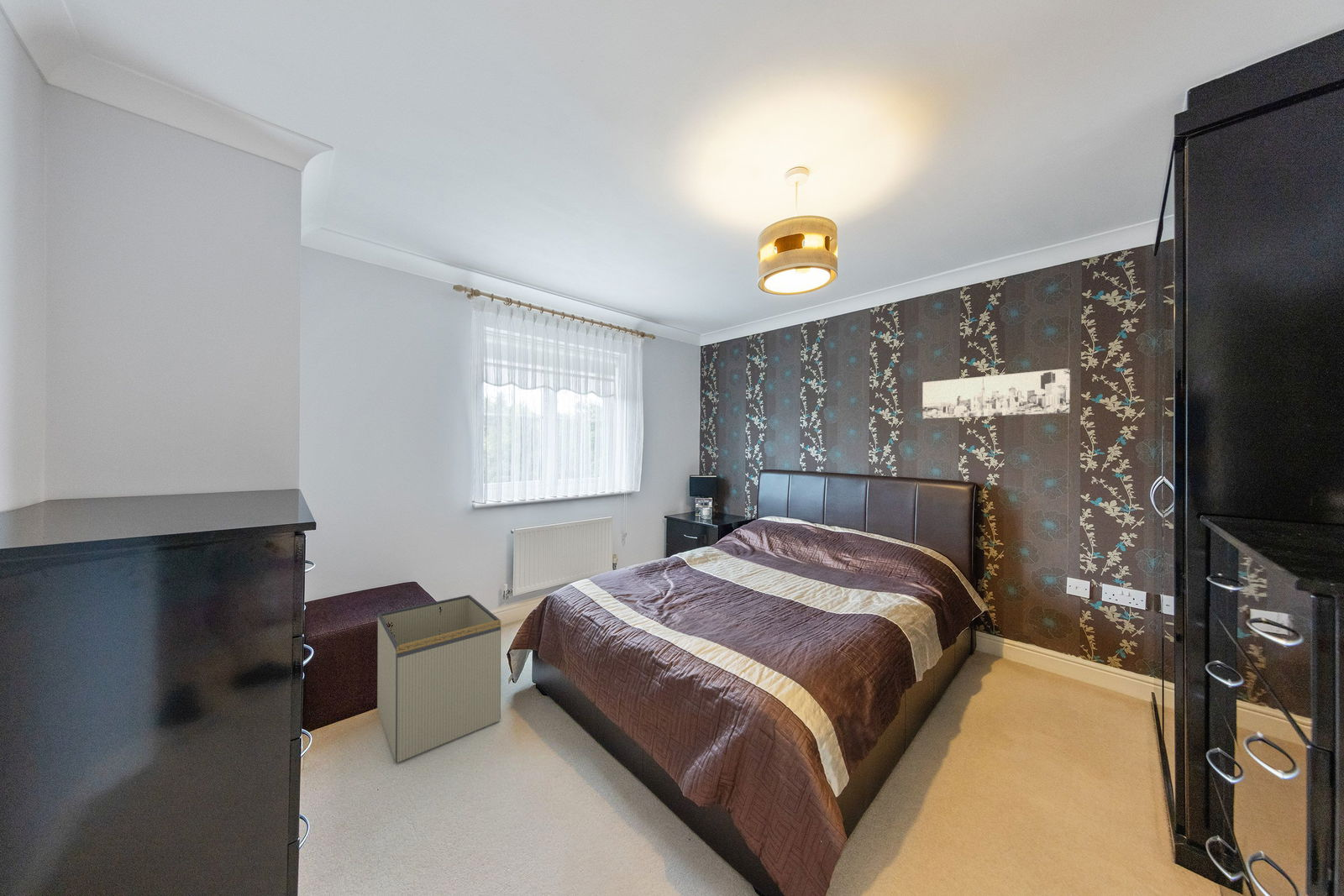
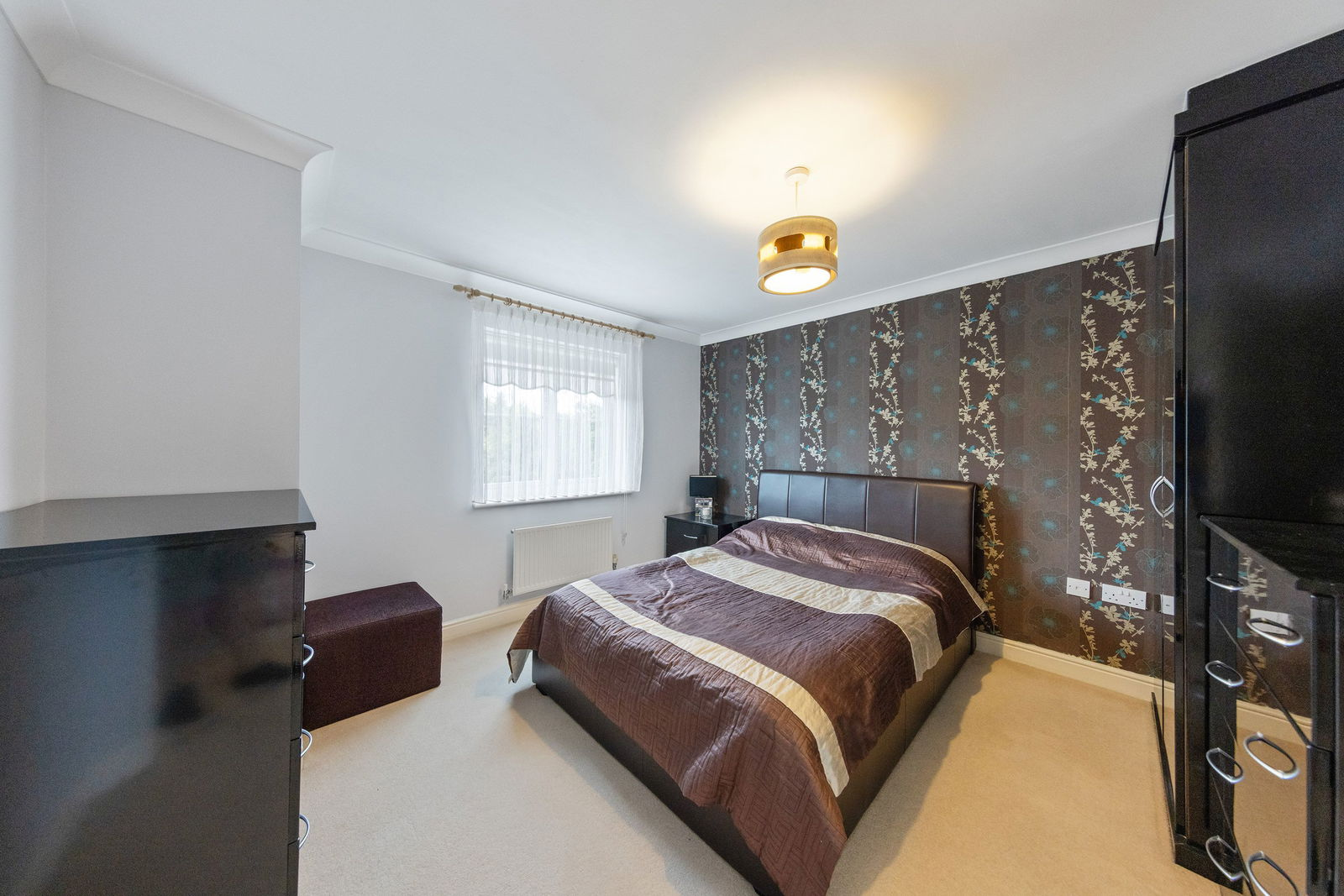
- wall art [921,368,1071,420]
- storage bin [376,595,501,762]
